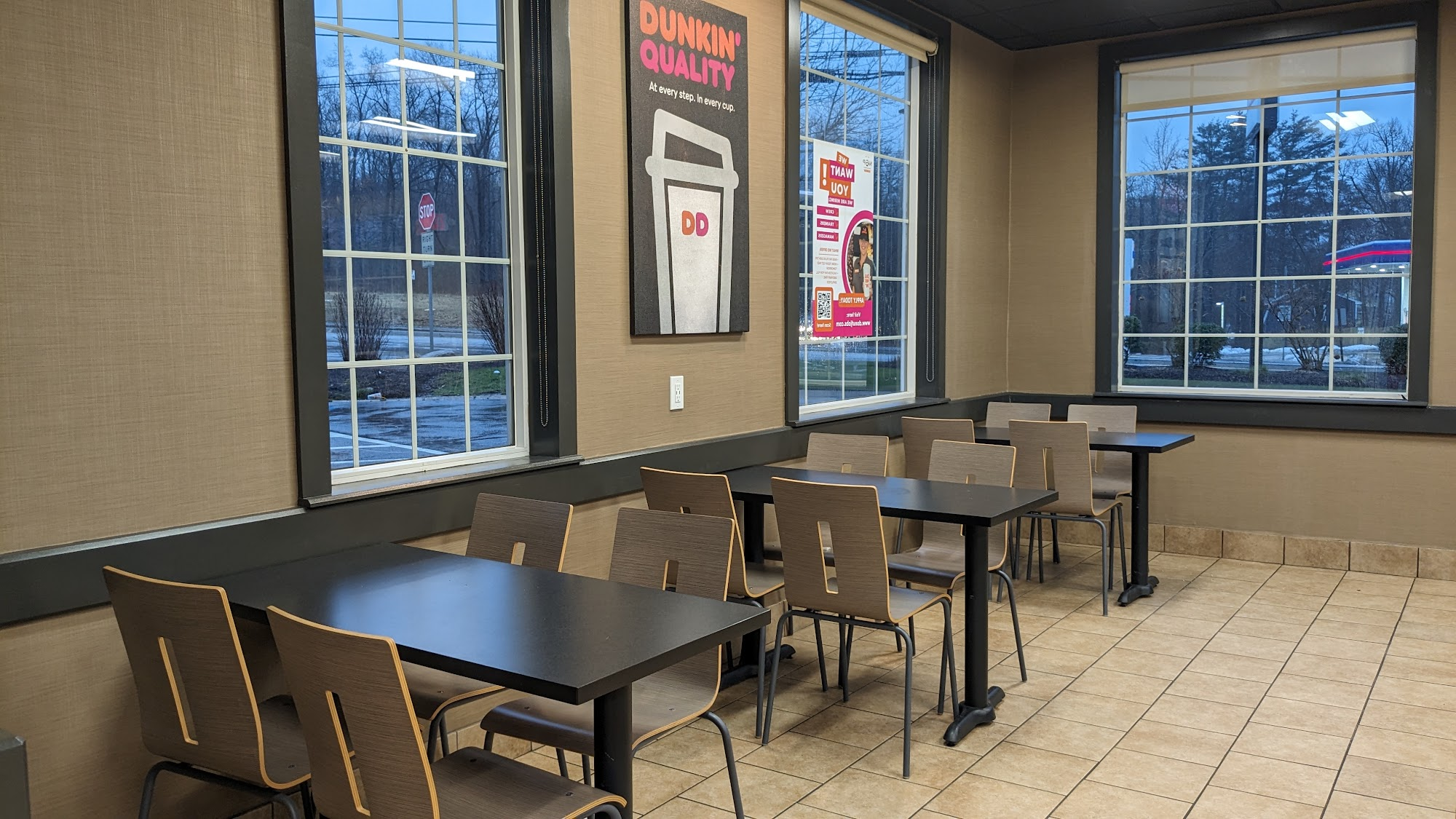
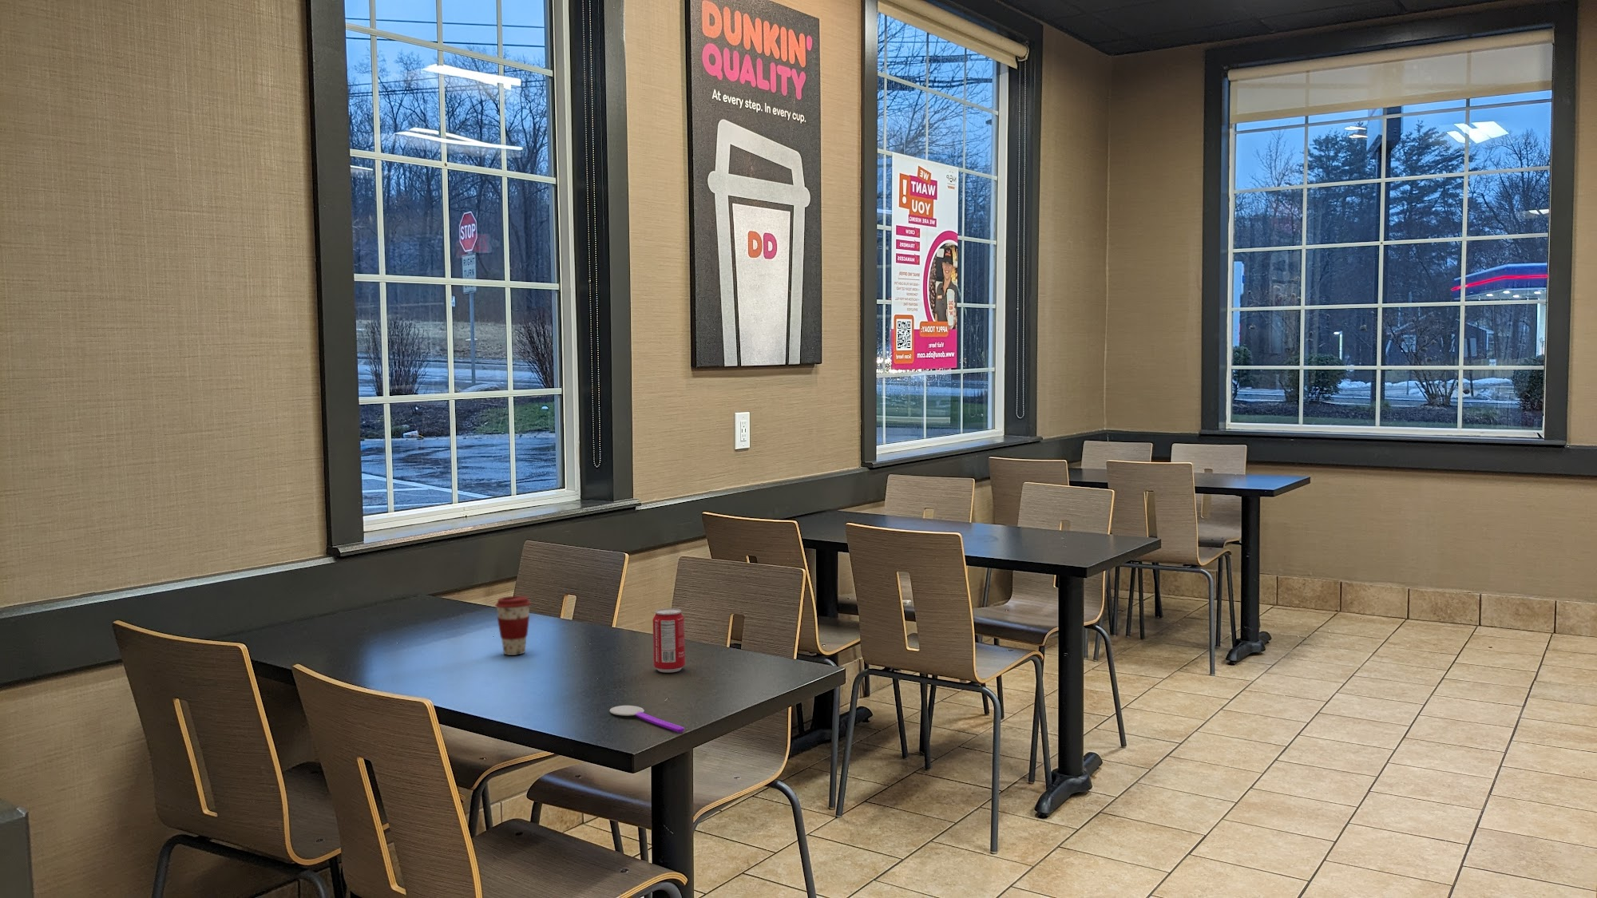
+ beverage can [653,607,686,673]
+ coffee cup [495,595,532,656]
+ spoon [609,705,686,732]
